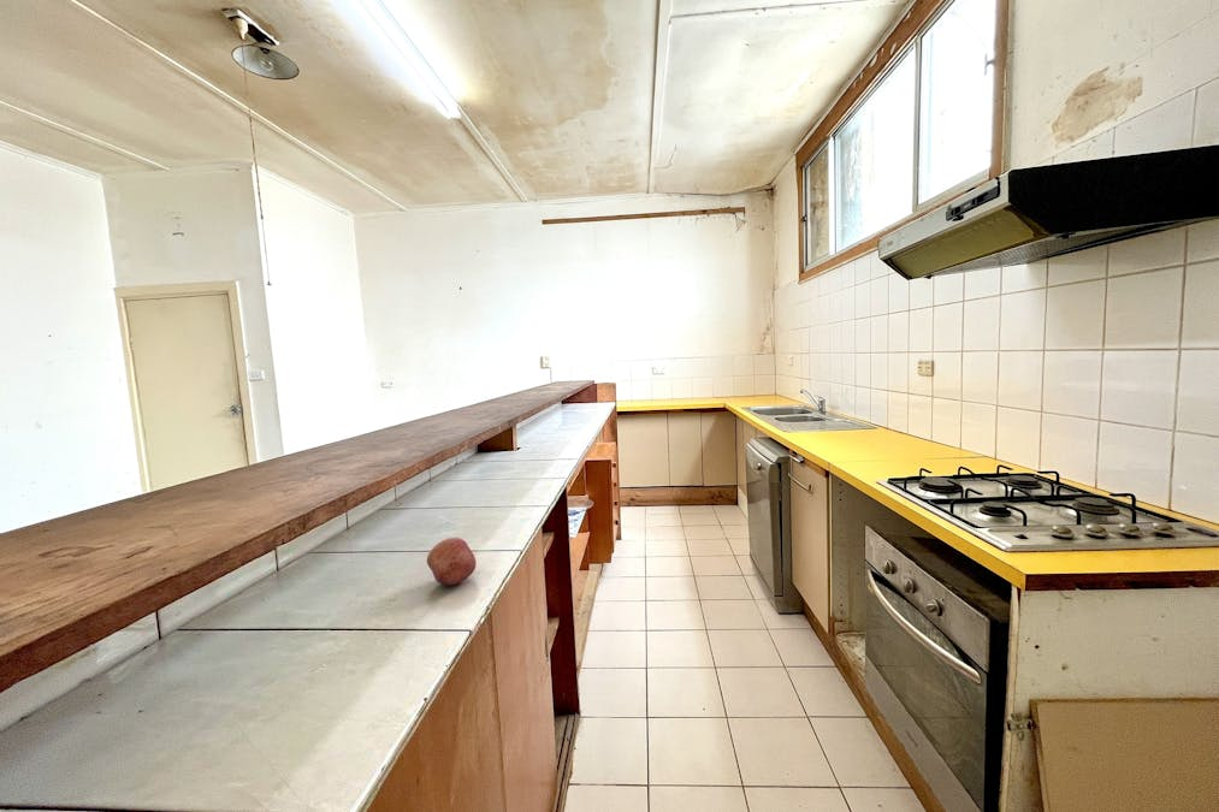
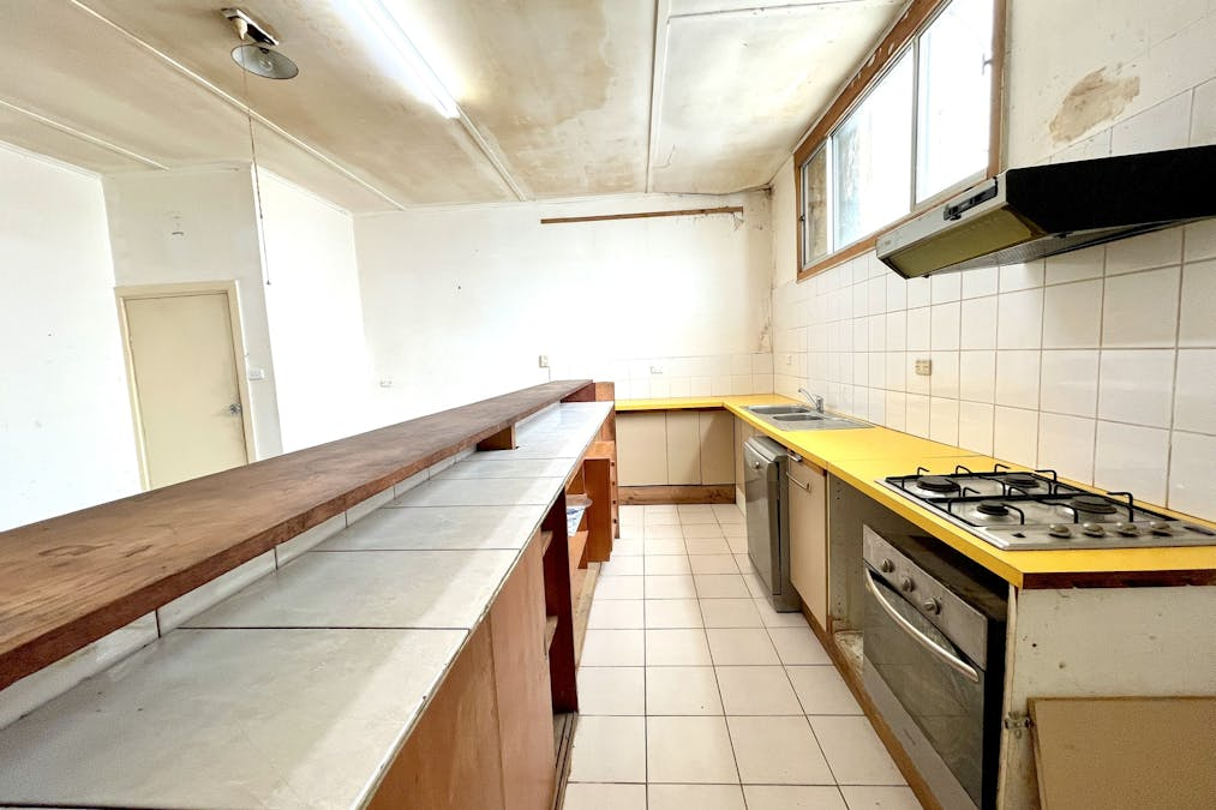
- fruit [426,537,478,586]
